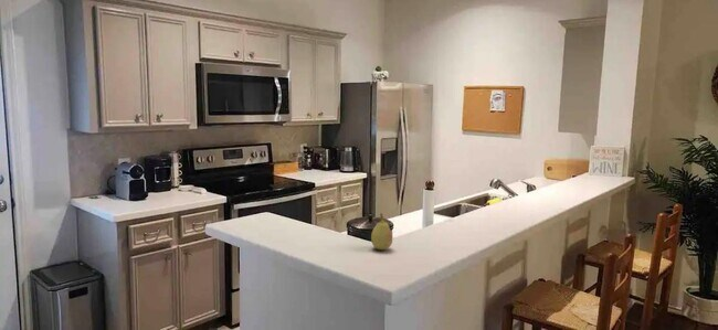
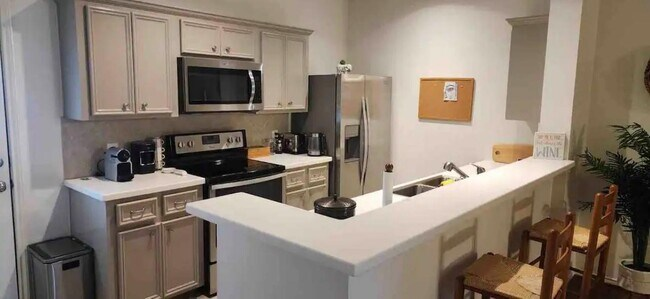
- fruit [370,212,393,251]
